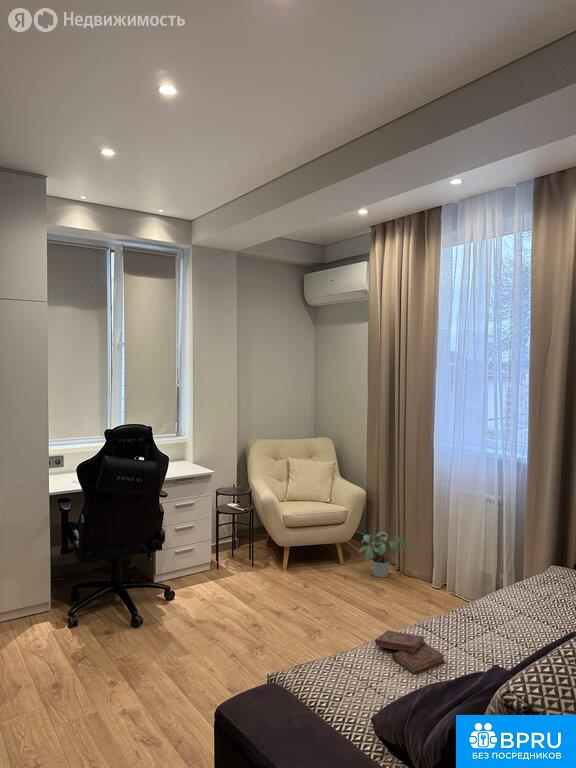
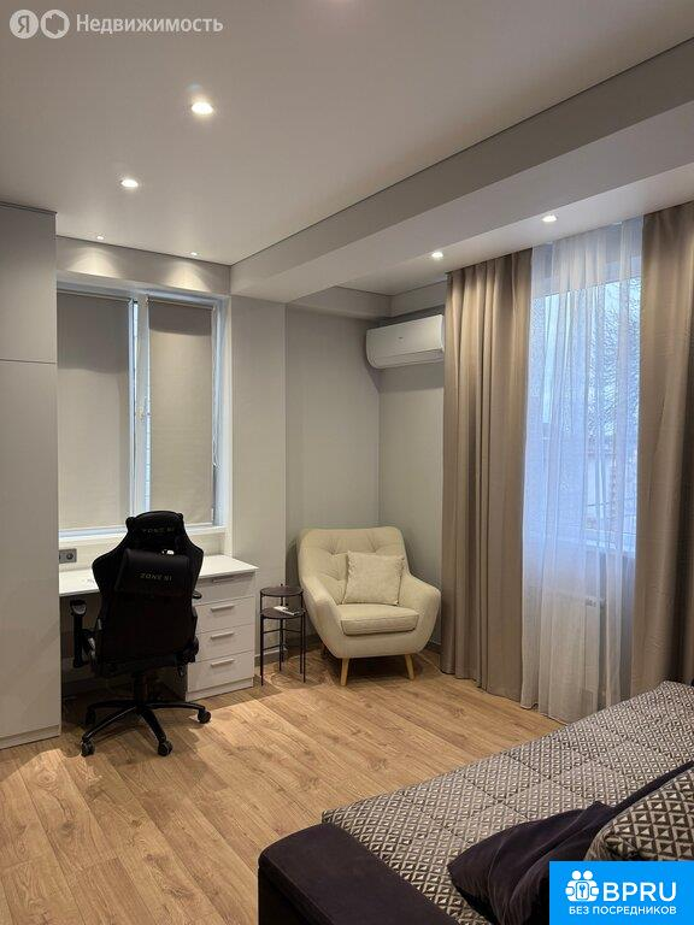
- book [374,630,446,675]
- potted plant [357,531,408,578]
